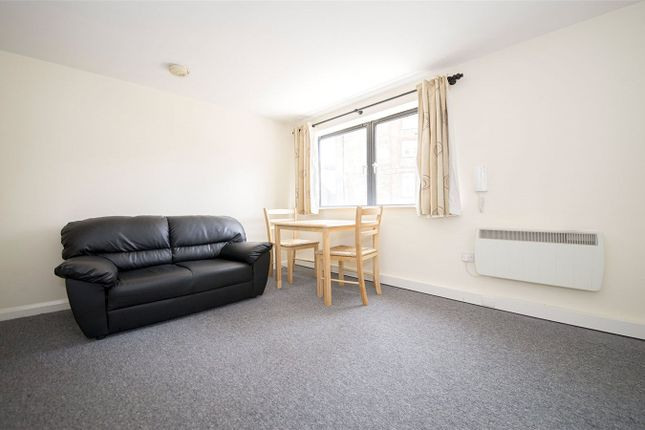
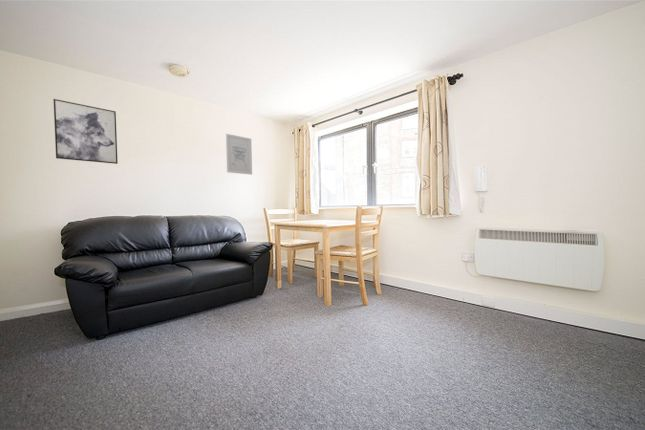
+ wall art [225,133,253,176]
+ wall art [53,98,119,165]
